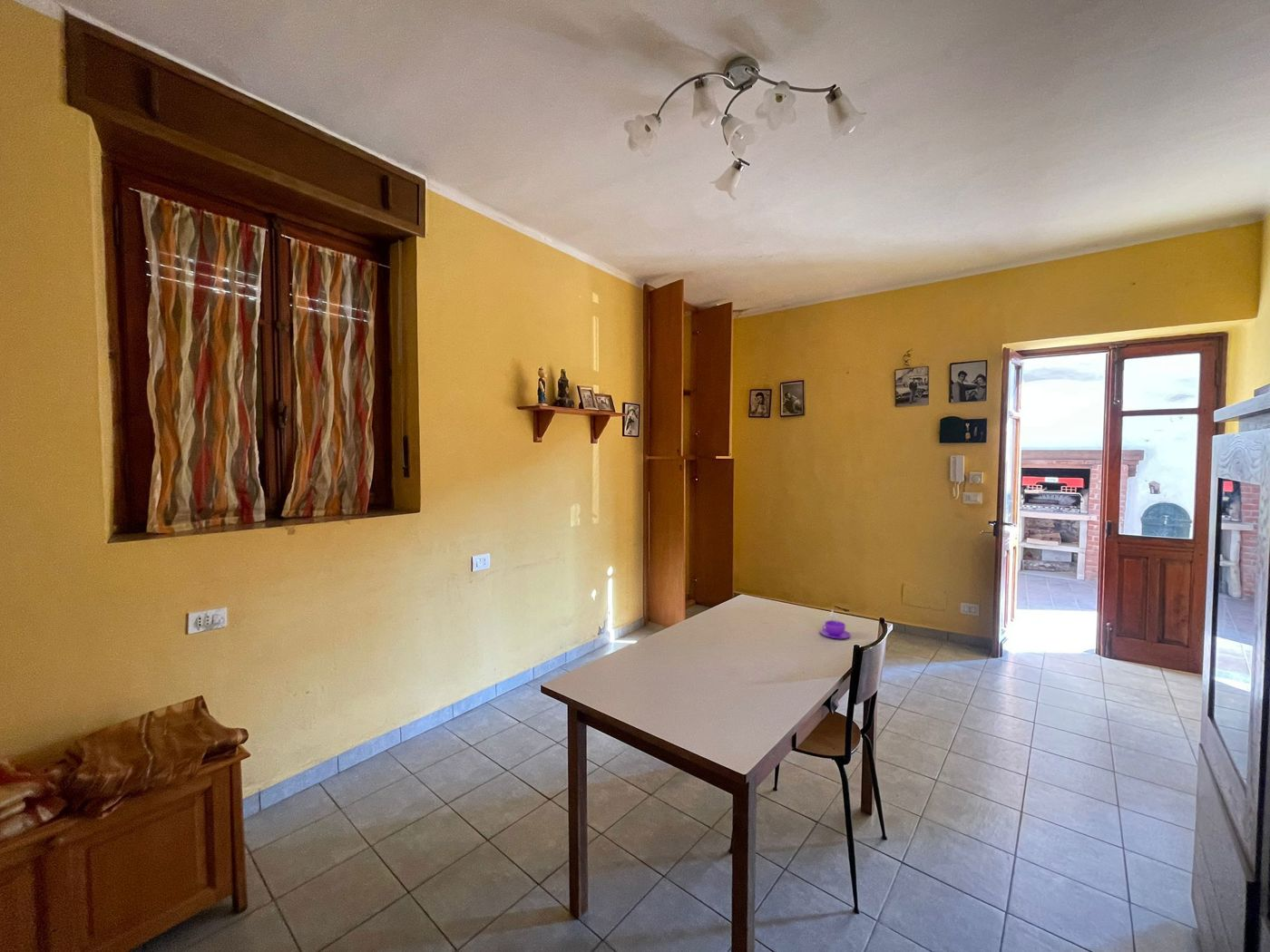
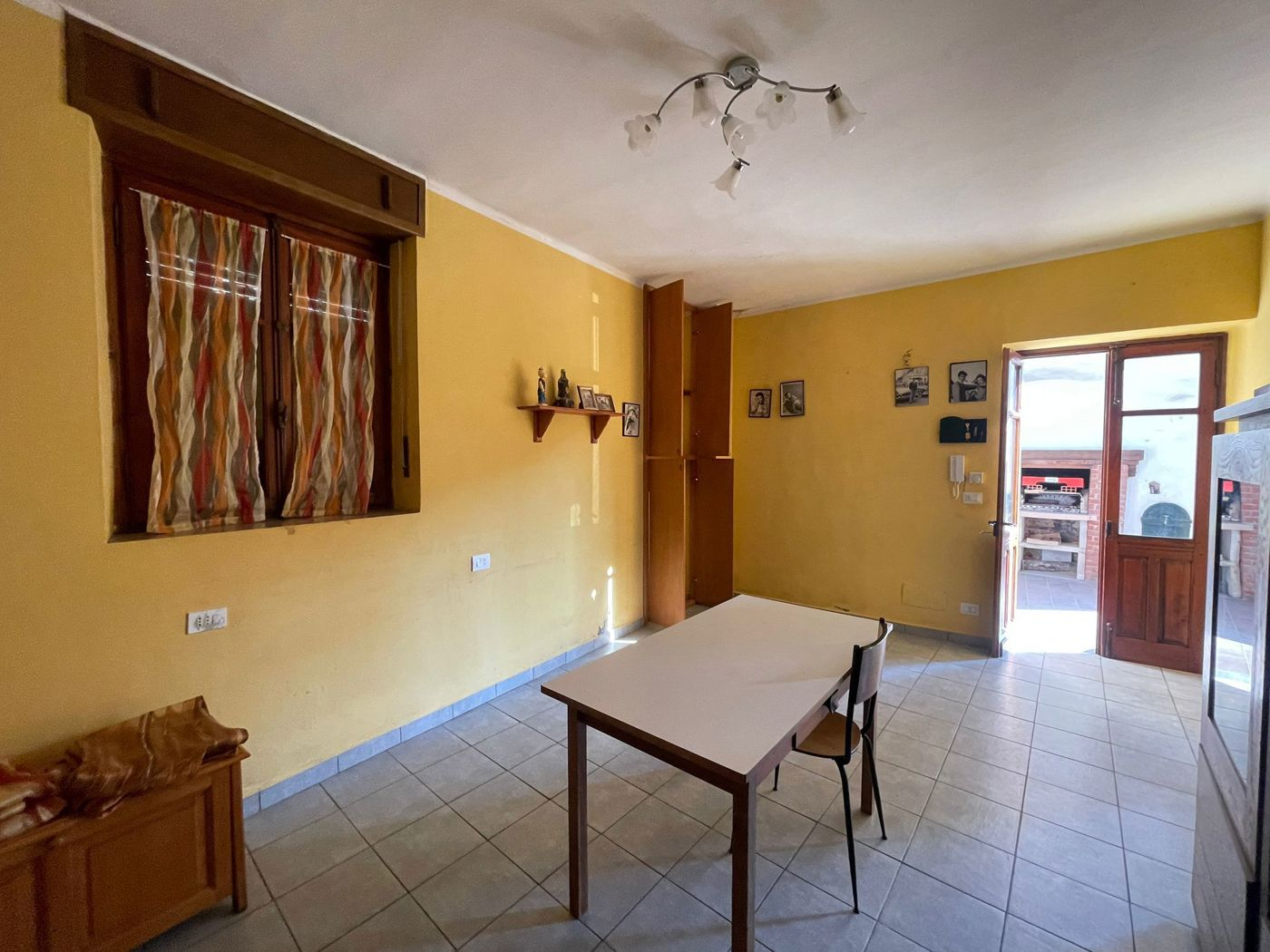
- coffee cup [819,608,852,639]
